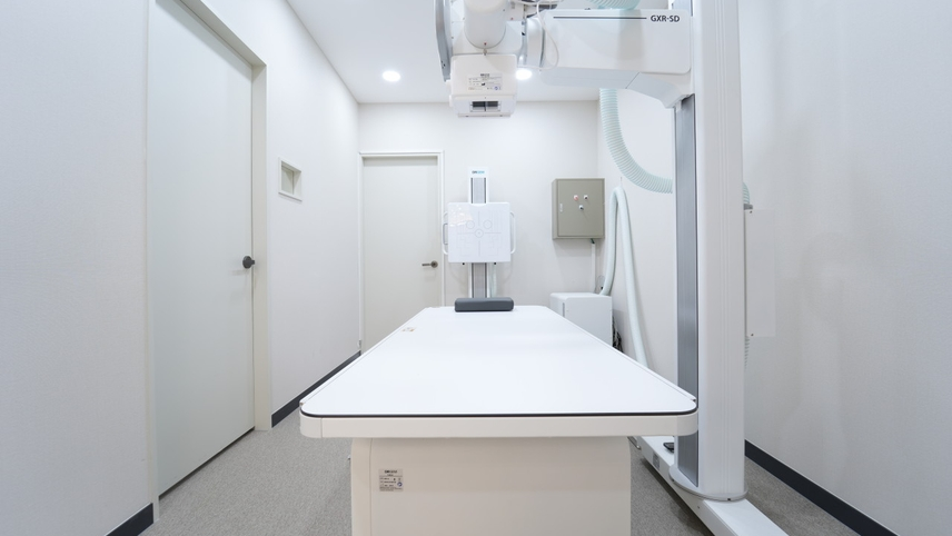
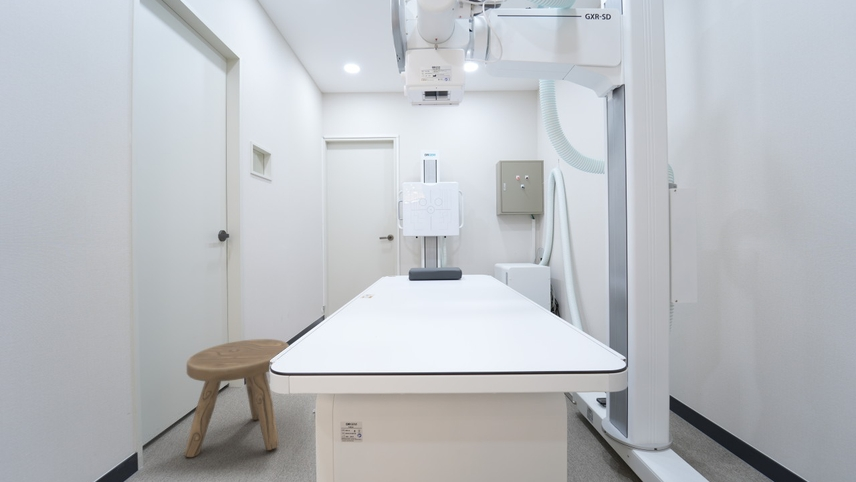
+ stool [184,338,290,458]
